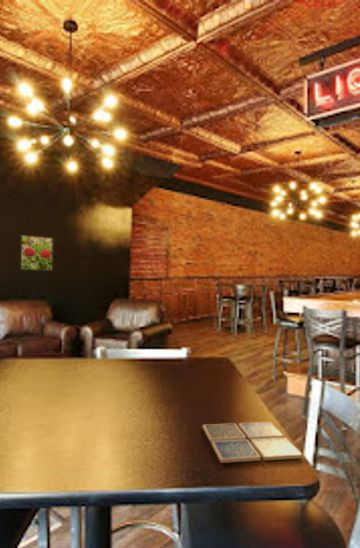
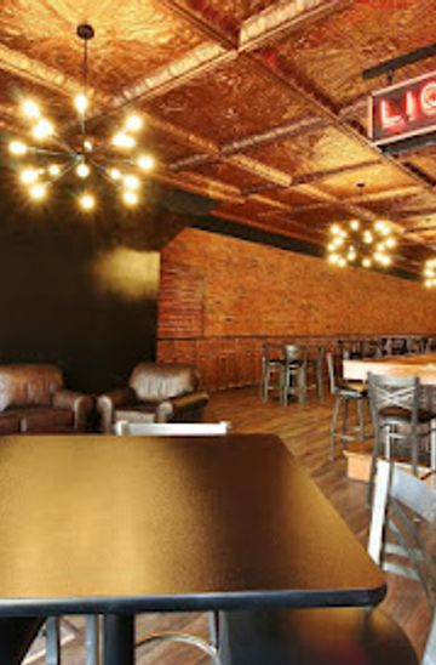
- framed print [19,233,54,272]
- drink coaster [202,421,304,464]
